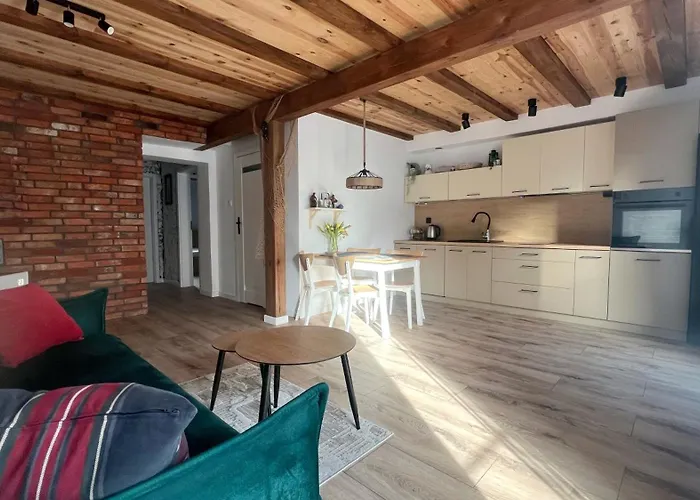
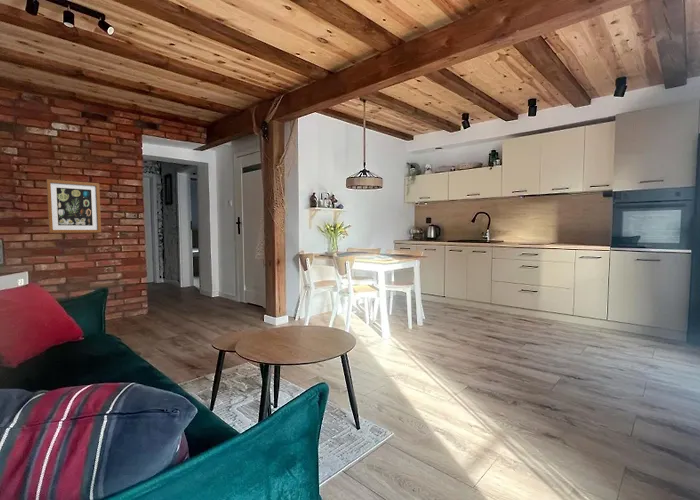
+ wall art [46,178,102,234]
